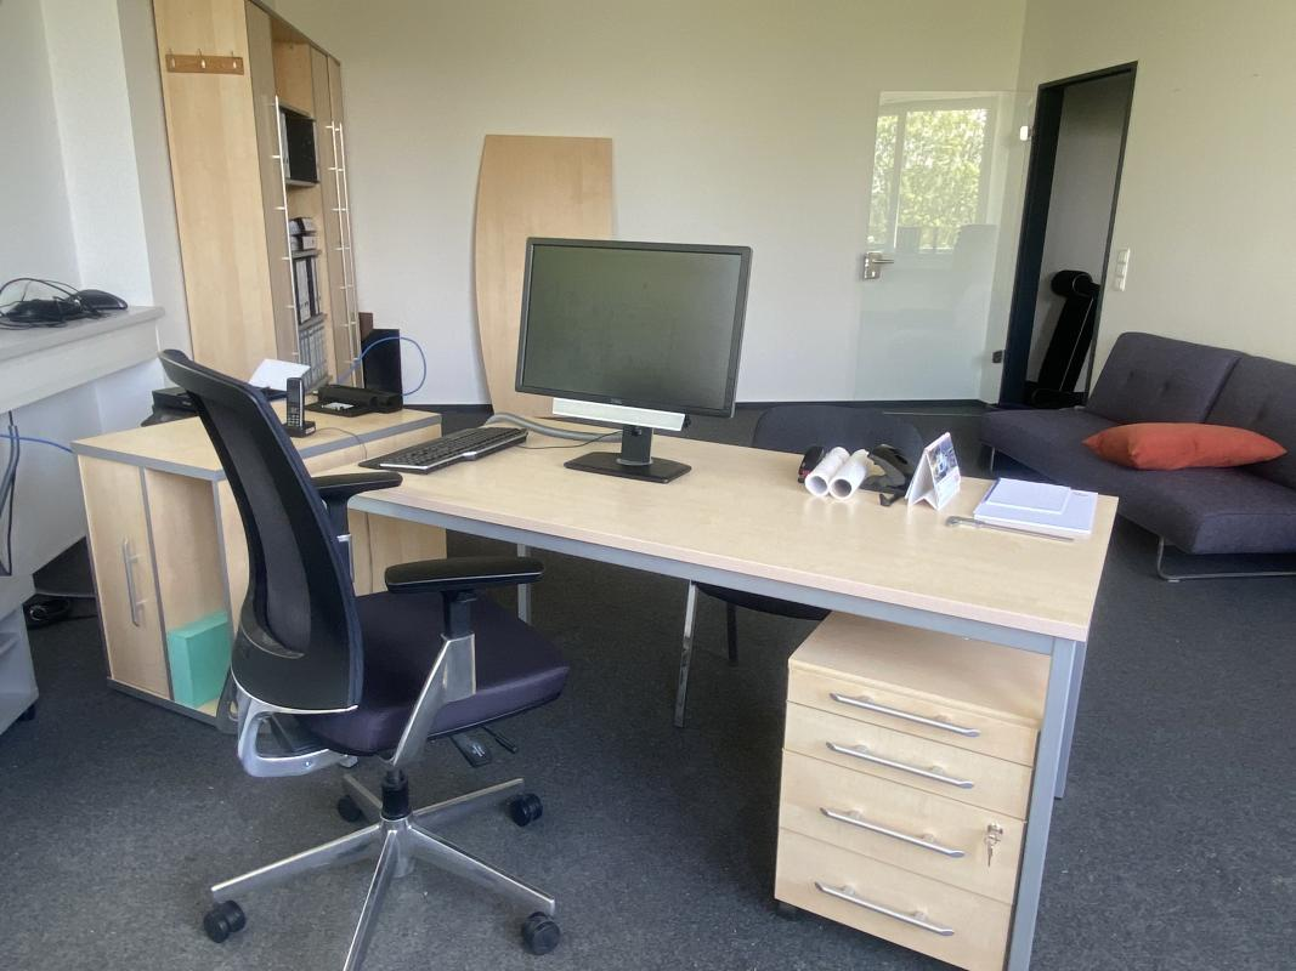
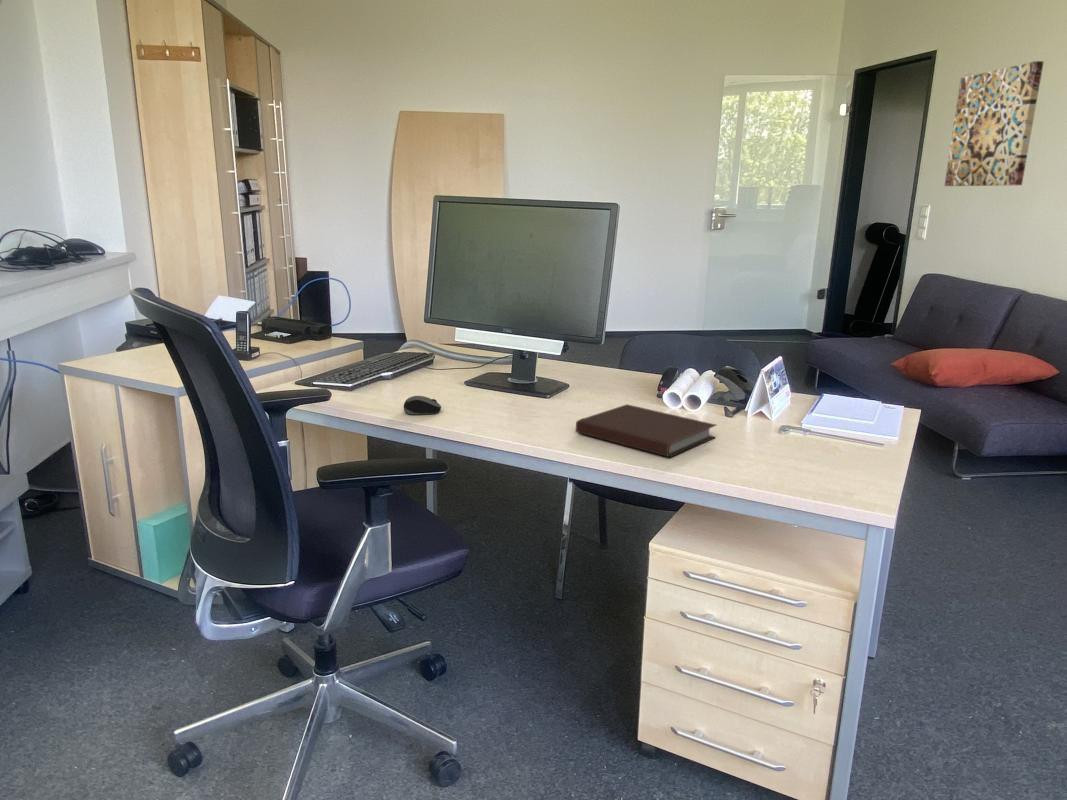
+ wall art [944,60,1045,187]
+ computer mouse [403,395,442,415]
+ notebook [575,403,717,458]
